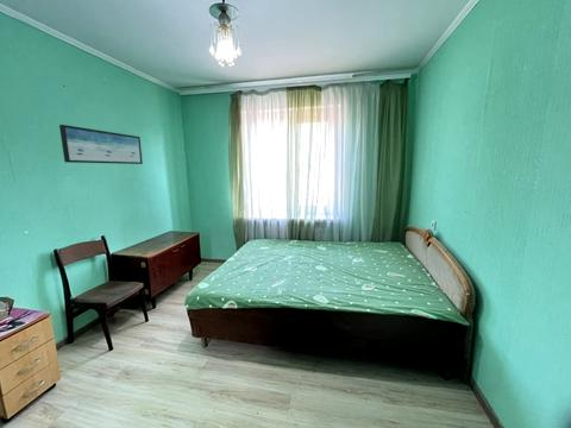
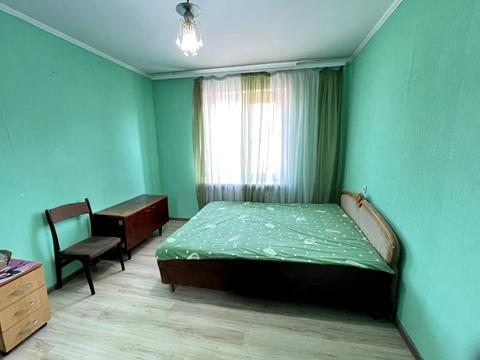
- wall art [58,124,144,165]
